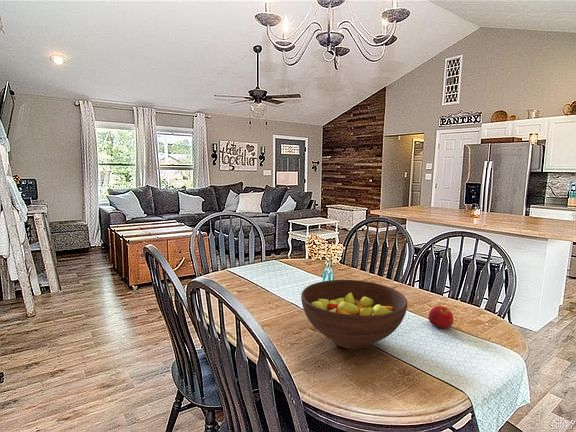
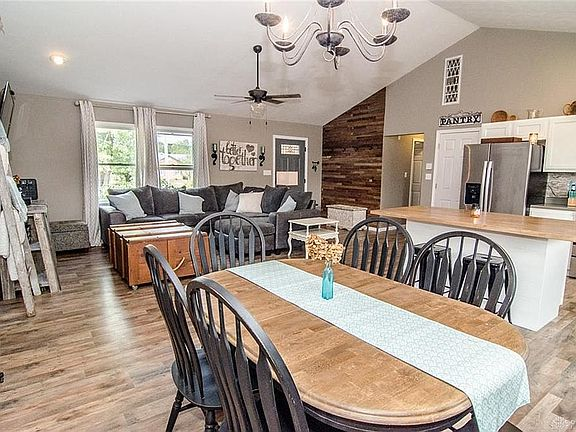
- fruit bowl [300,279,408,350]
- apple [427,305,455,329]
